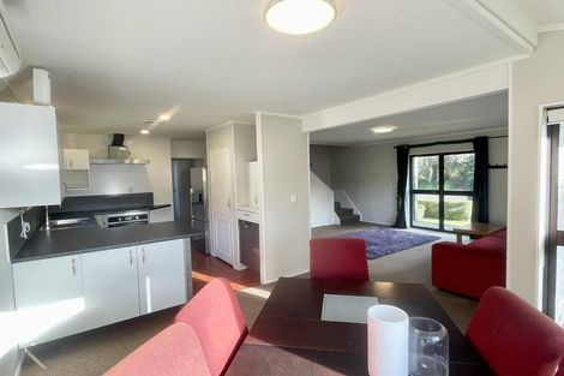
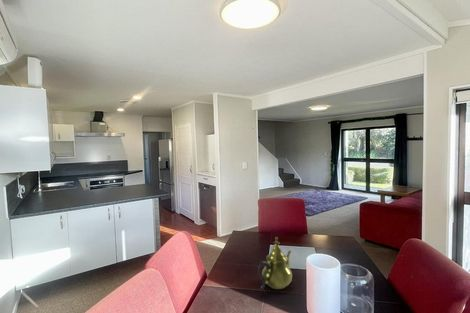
+ teapot [257,236,293,290]
